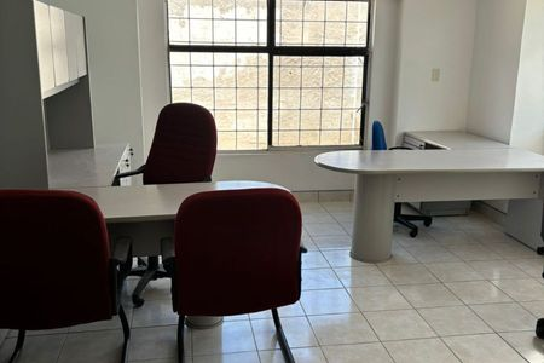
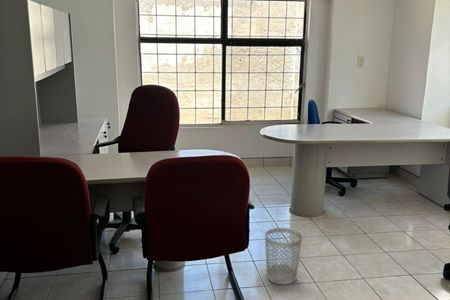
+ wastebasket [264,227,303,286]
